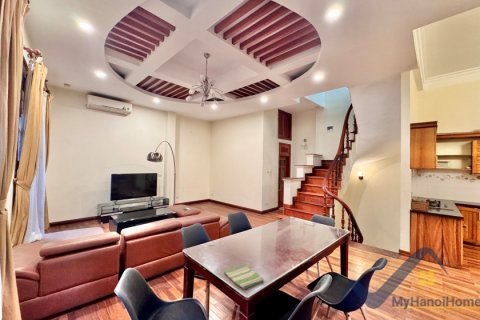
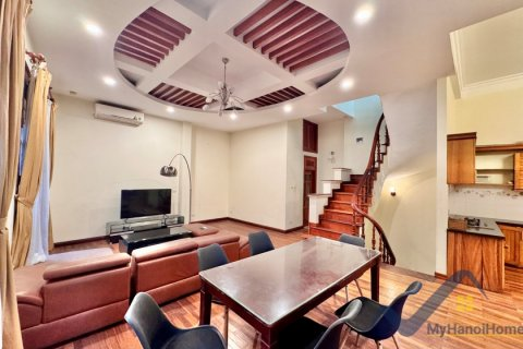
- dish towel [223,263,265,290]
